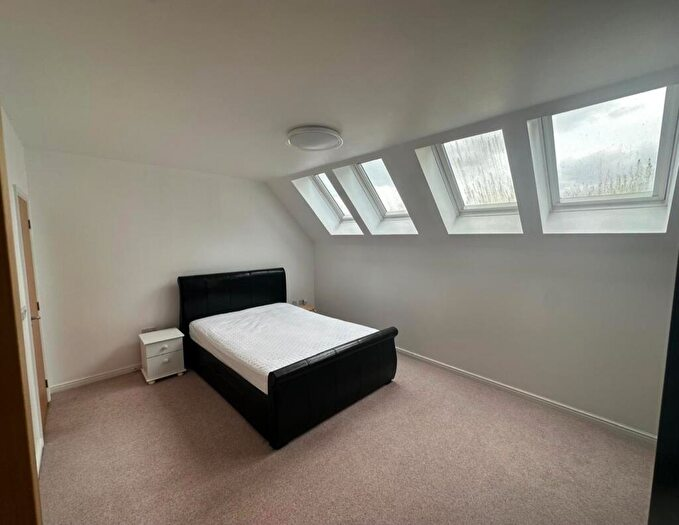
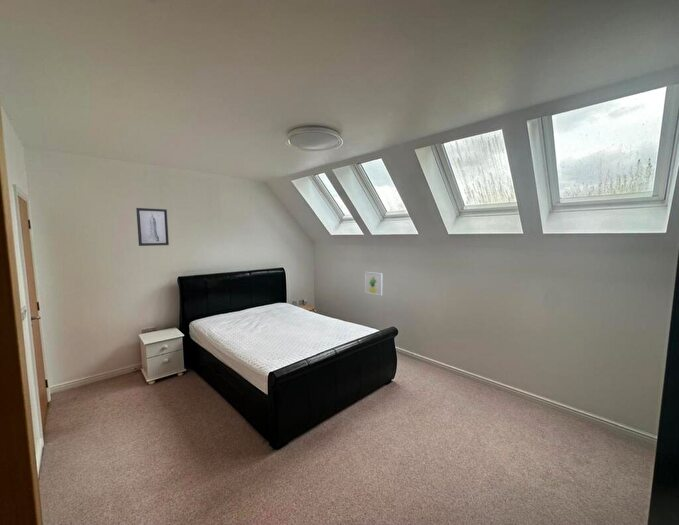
+ wall art [364,271,383,296]
+ wall art [135,207,170,247]
